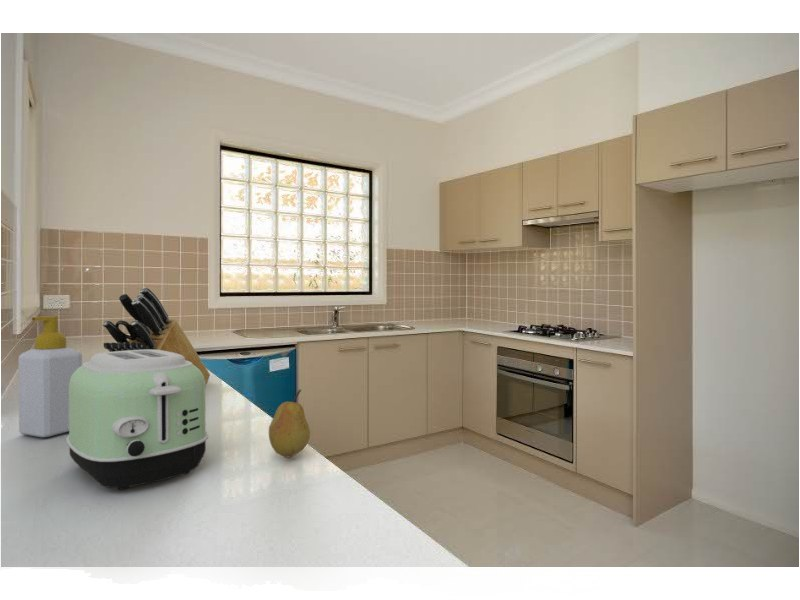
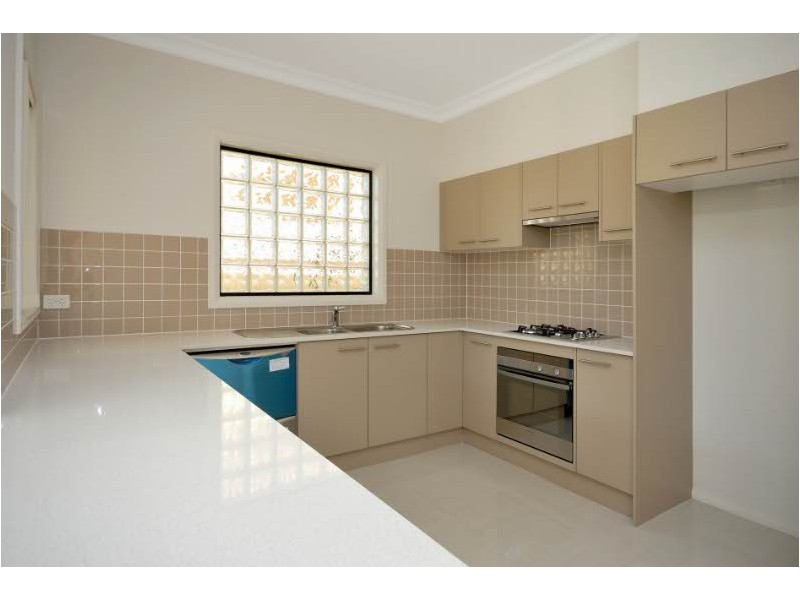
- toaster [65,349,209,491]
- soap bottle [17,315,83,438]
- fruit [268,388,311,458]
- knife block [101,286,211,385]
